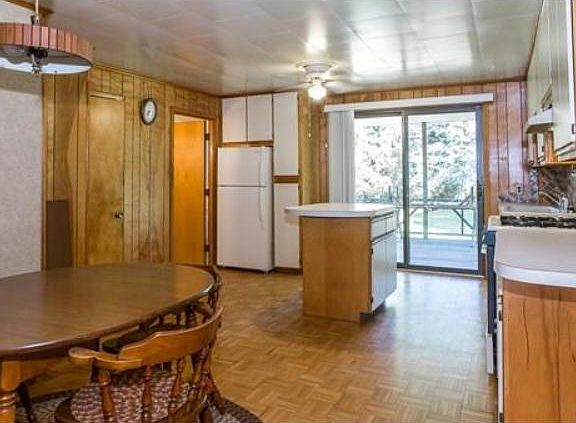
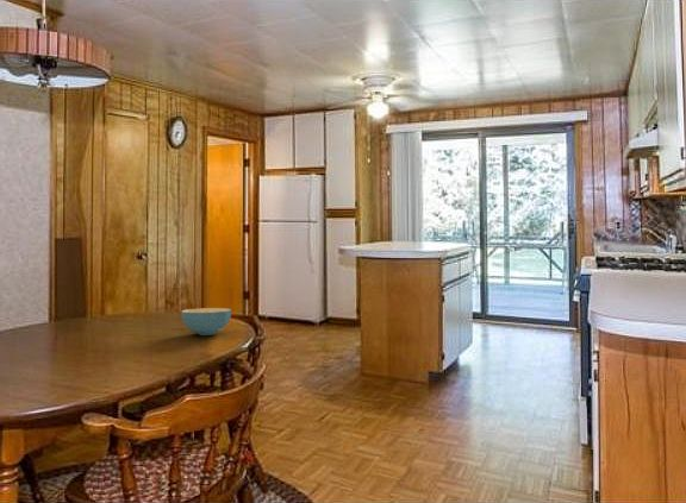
+ cereal bowl [180,307,232,337]
